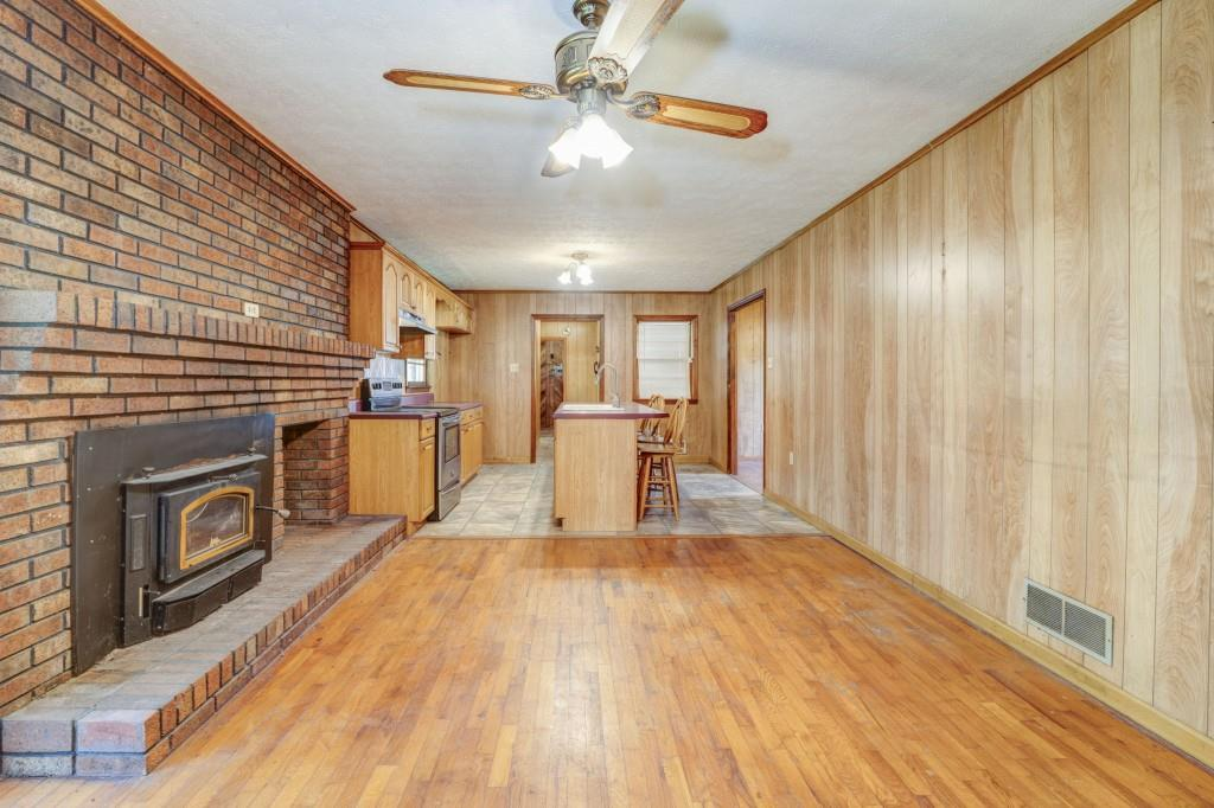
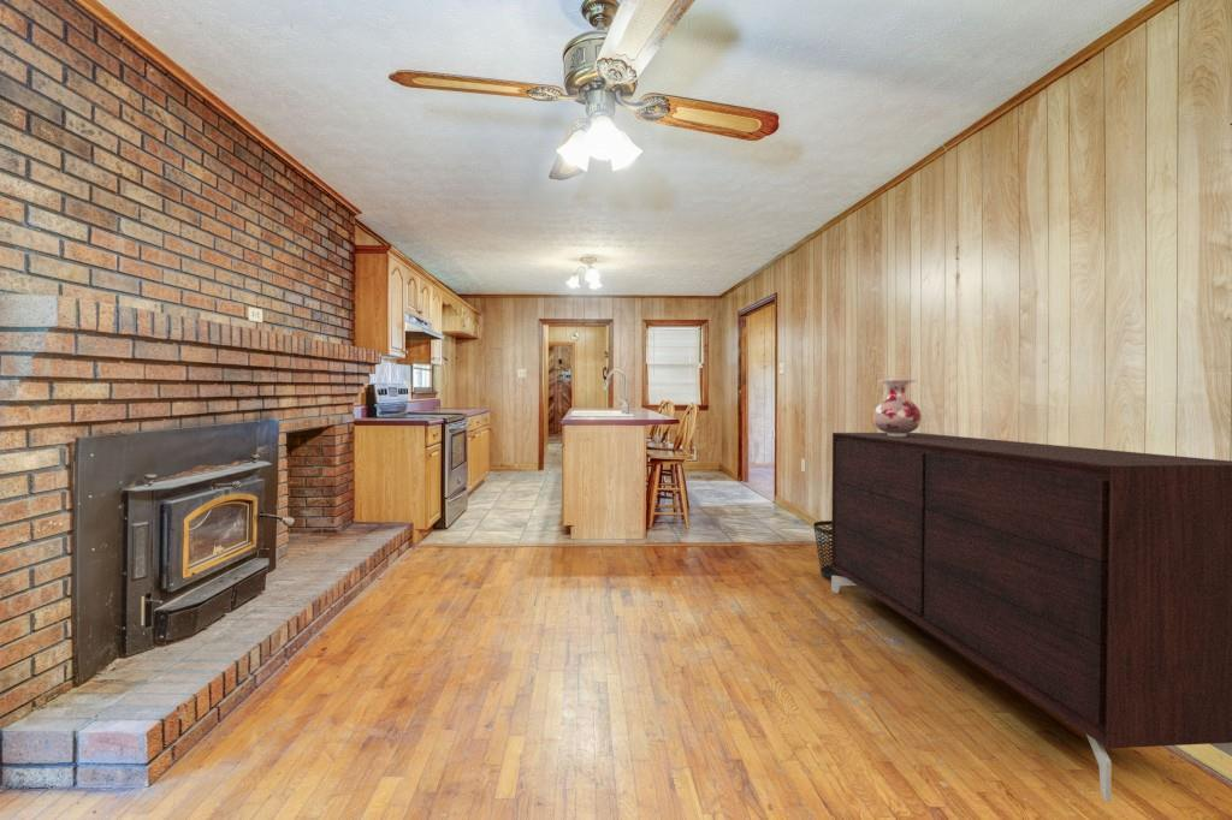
+ sideboard [830,432,1232,803]
+ wastebasket [812,519,845,581]
+ vase [872,379,923,436]
